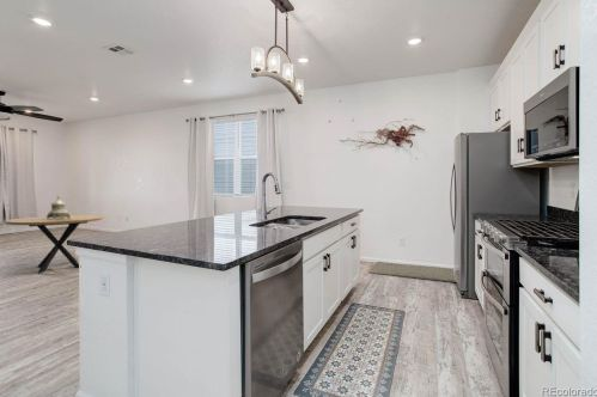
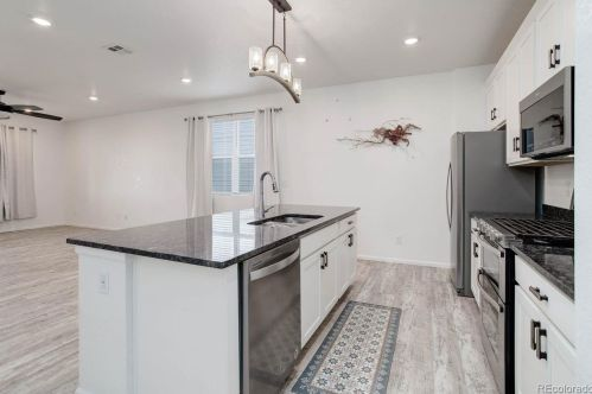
- rug [367,261,457,283]
- dining table [2,214,105,274]
- decorative urn [45,195,71,220]
